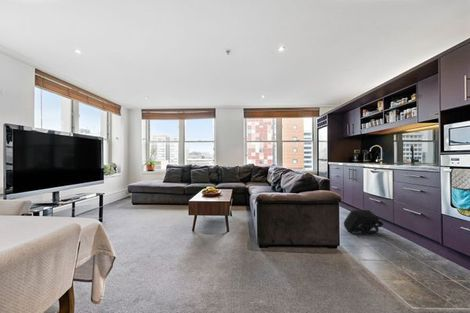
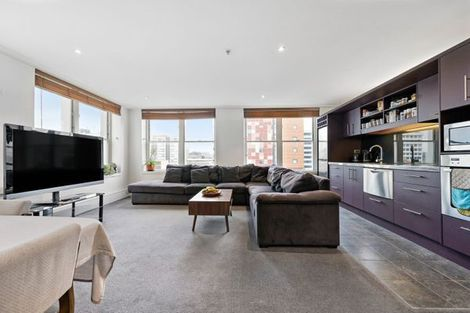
- backpack [343,209,384,238]
